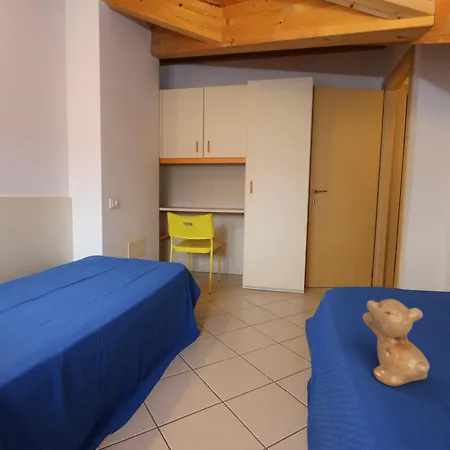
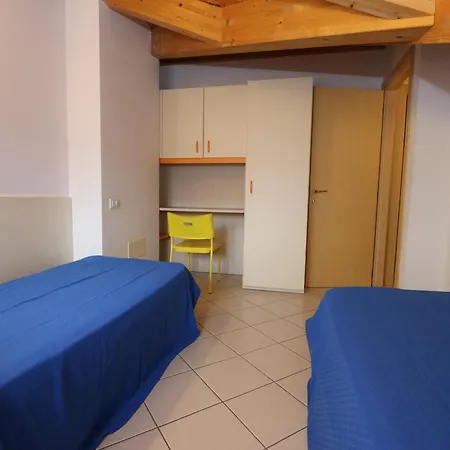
- teddy bear [362,298,431,387]
